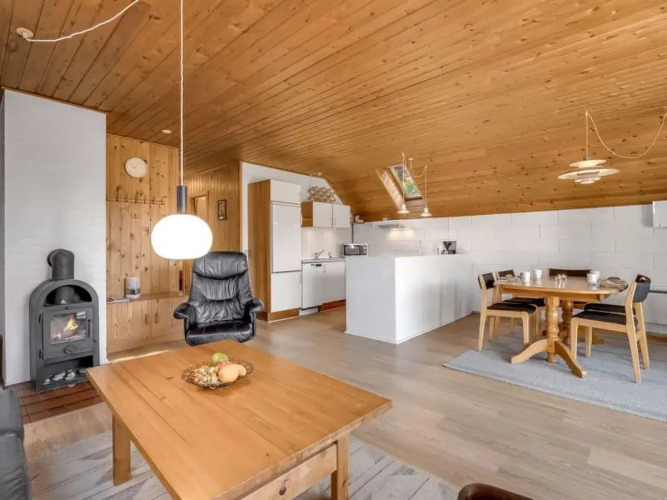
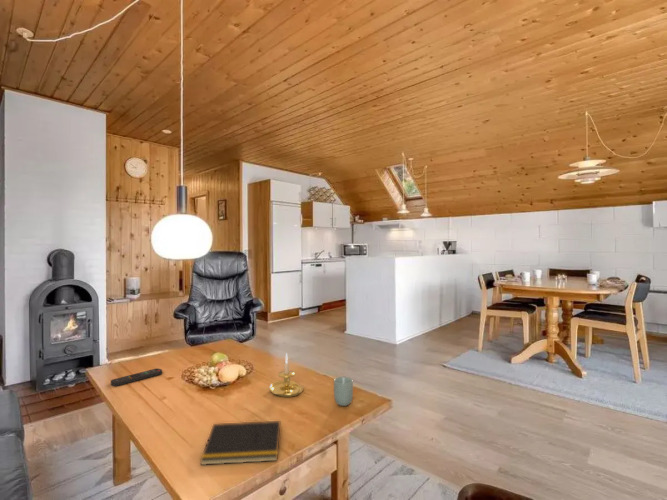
+ notepad [199,420,281,466]
+ candle holder [269,352,305,398]
+ remote control [110,367,163,387]
+ cup [333,376,354,407]
